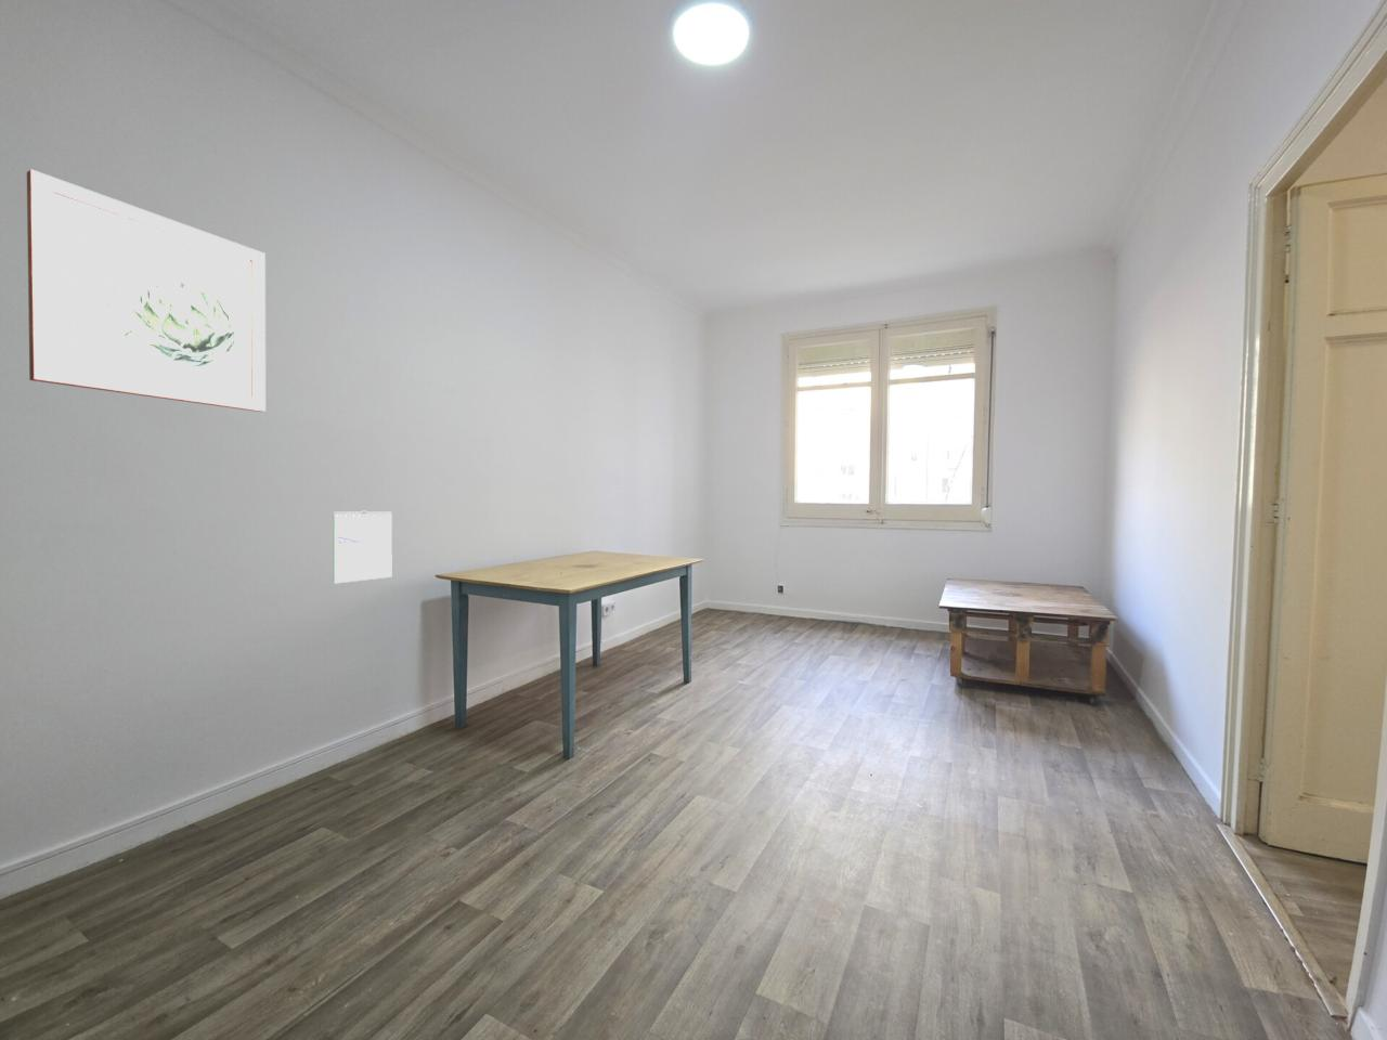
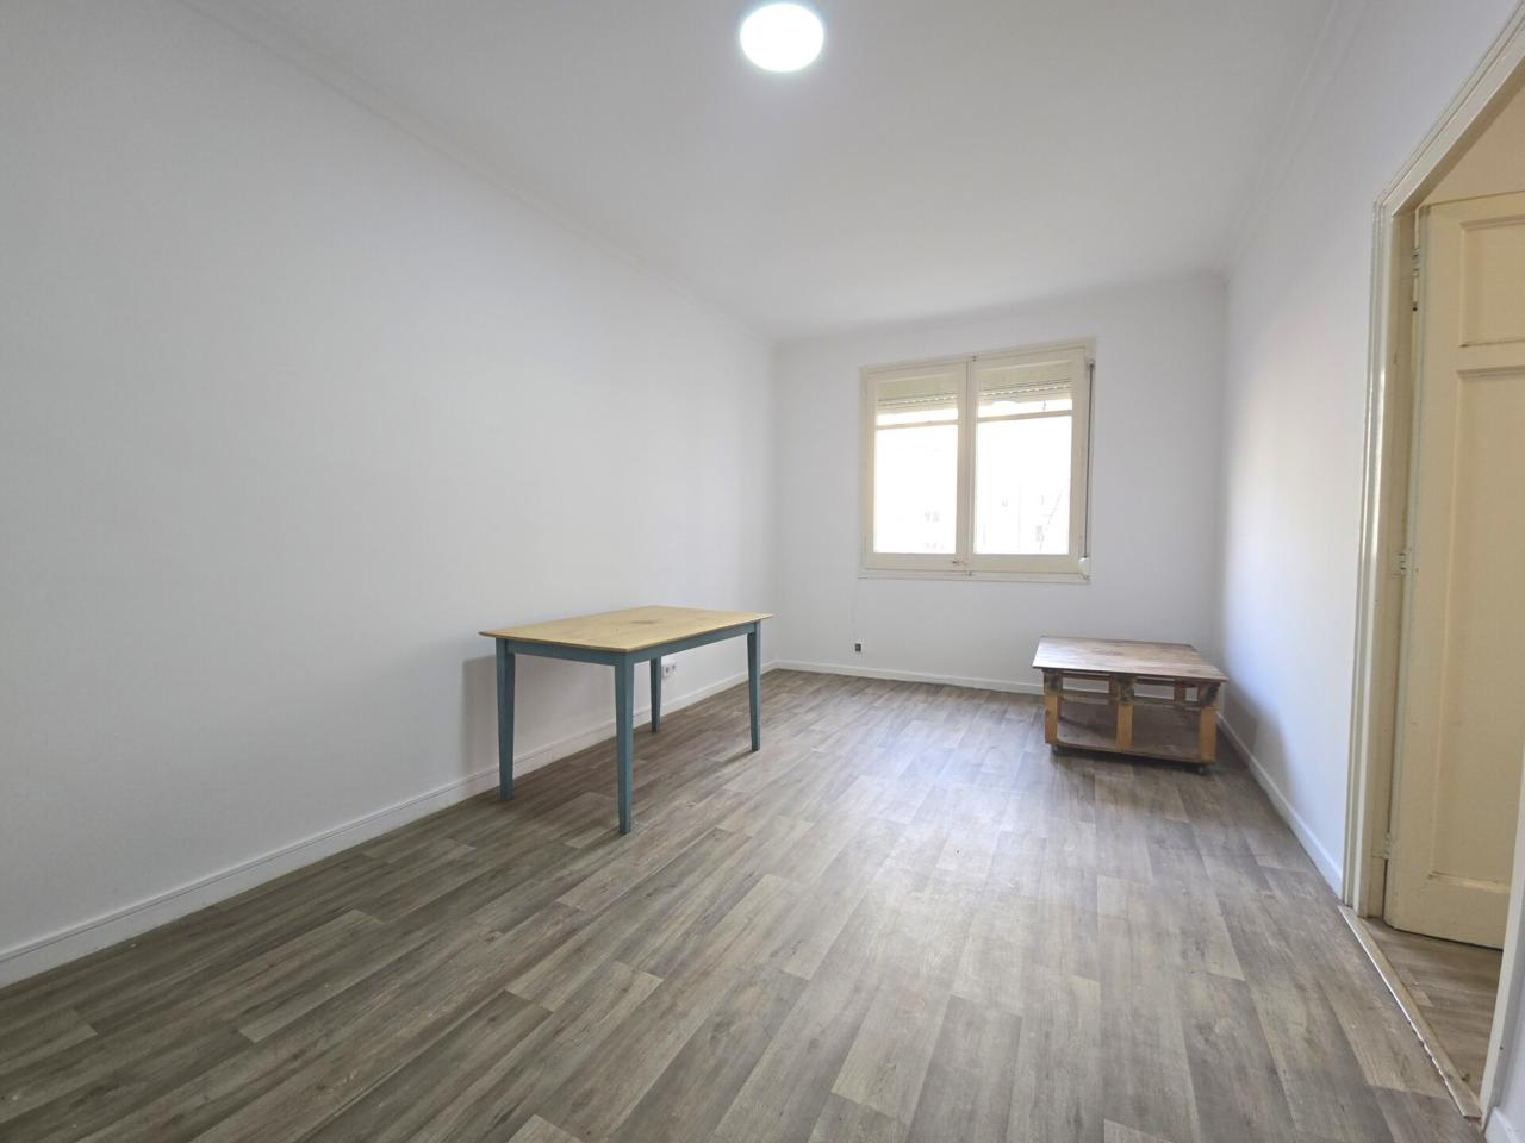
- wall art [26,168,266,413]
- calendar [333,509,393,584]
